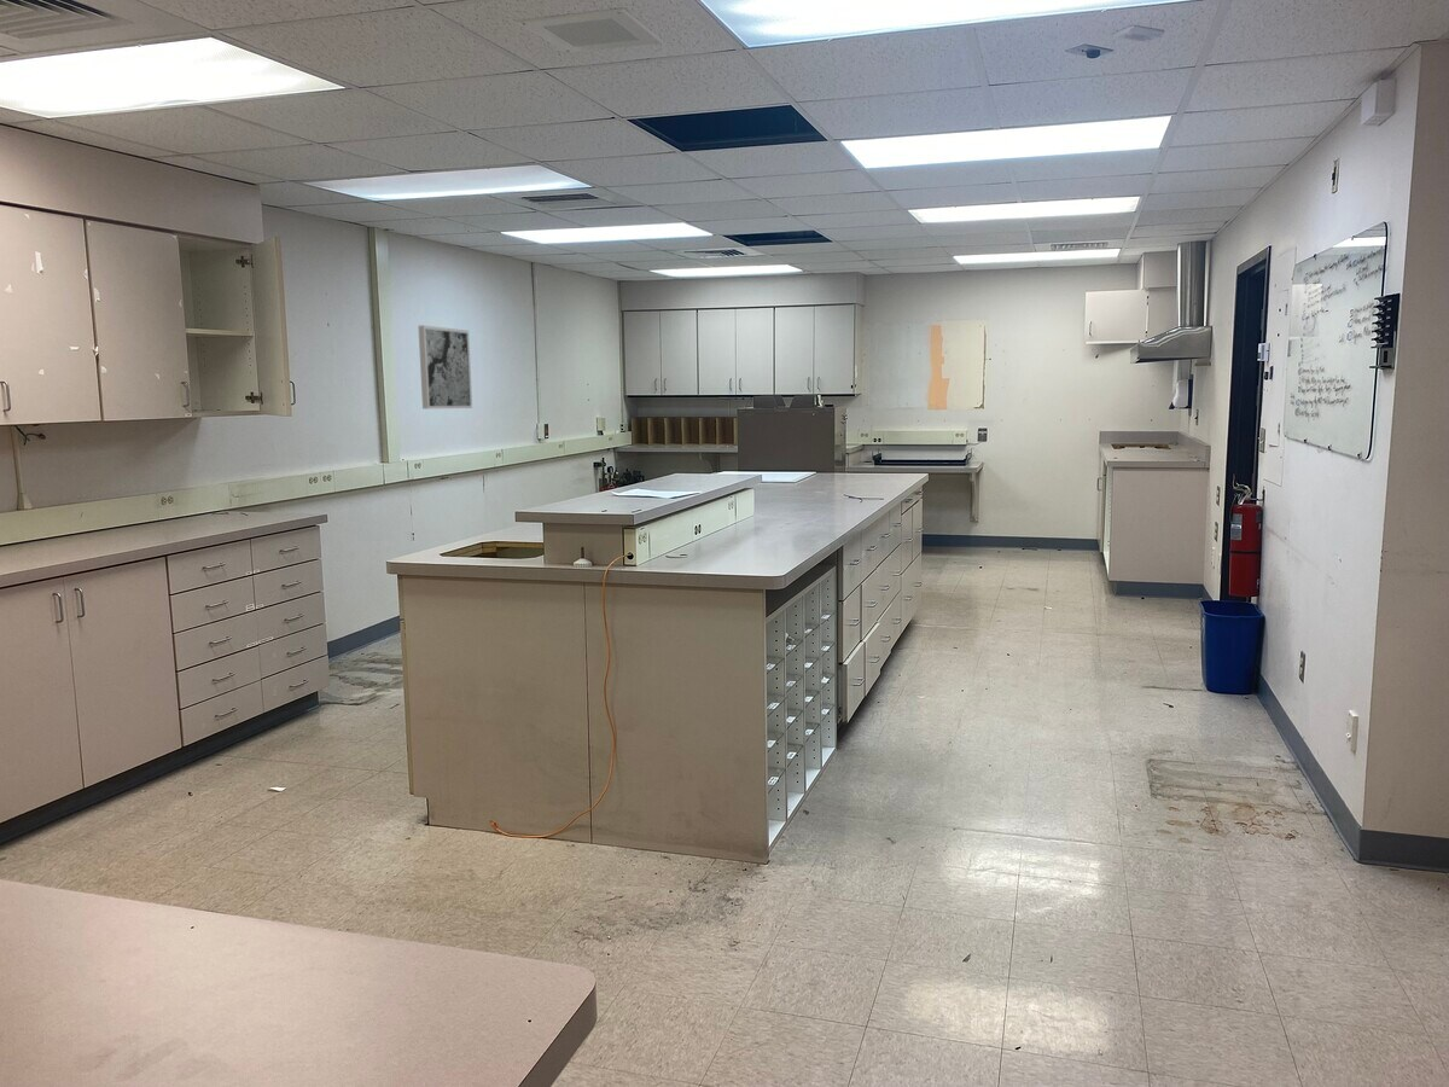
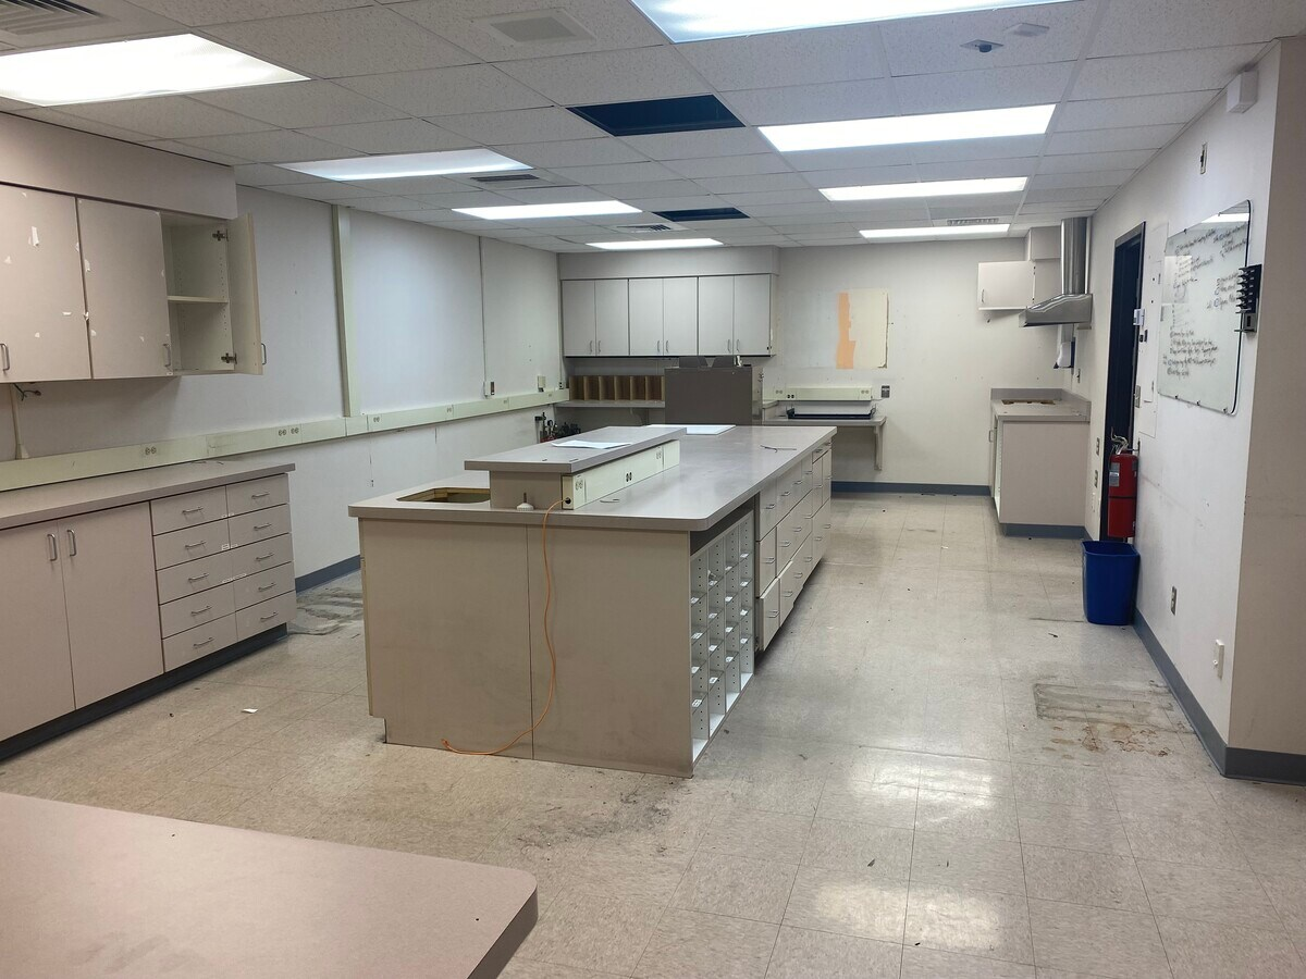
- wall art [418,324,473,411]
